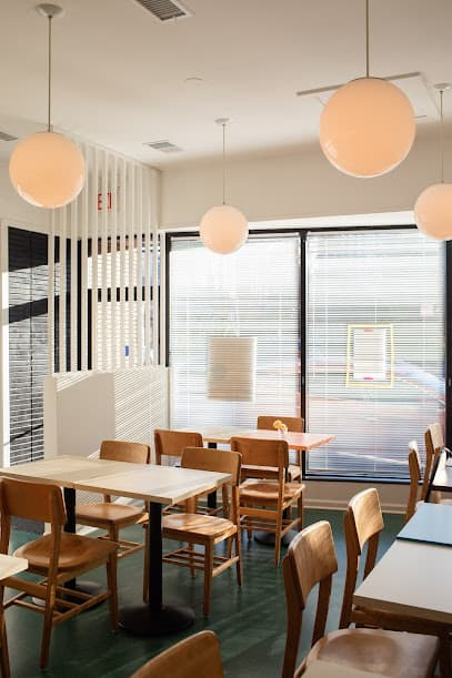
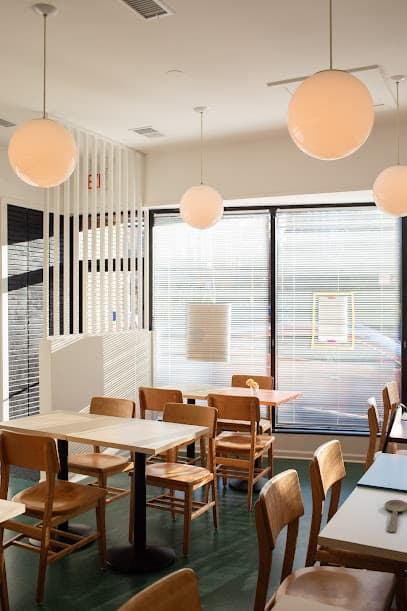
+ wooden spoon [383,499,407,533]
